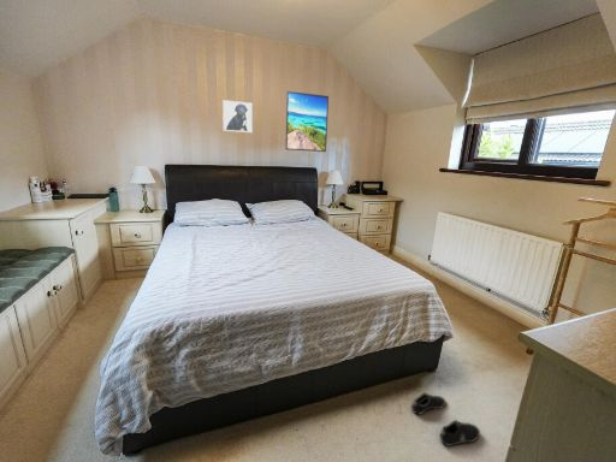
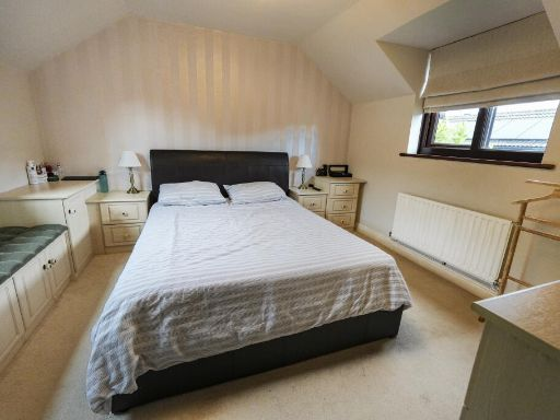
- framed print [284,90,330,153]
- shoe [410,391,481,448]
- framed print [221,99,254,134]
